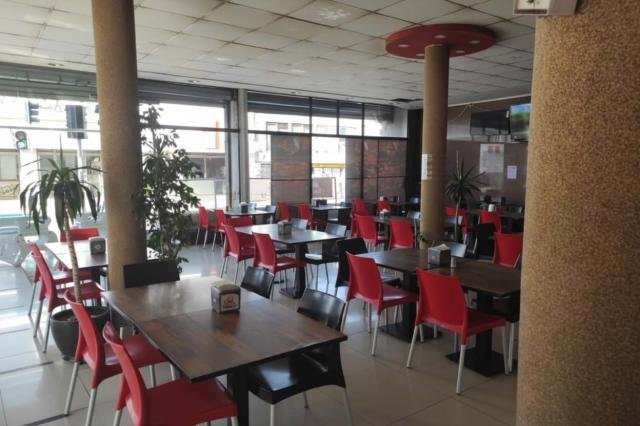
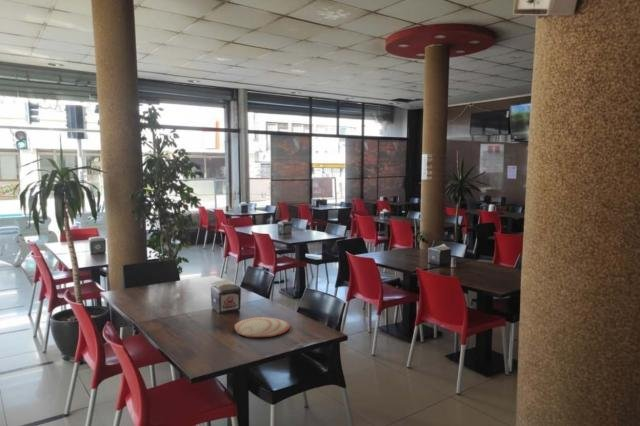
+ plate [234,316,291,338]
